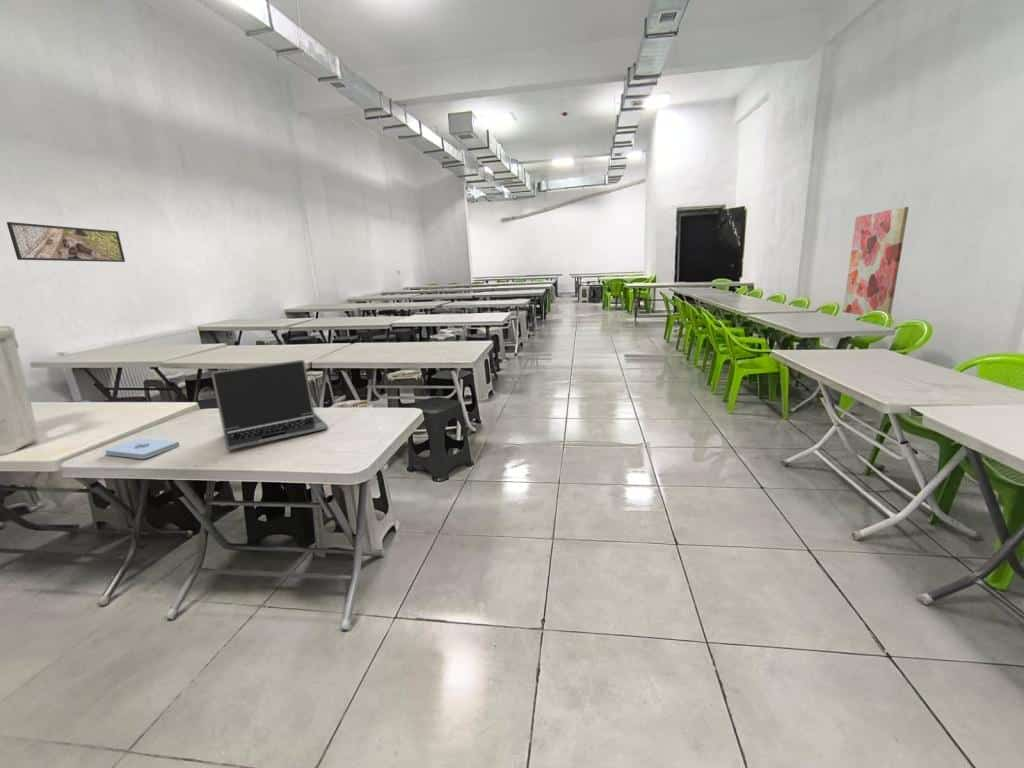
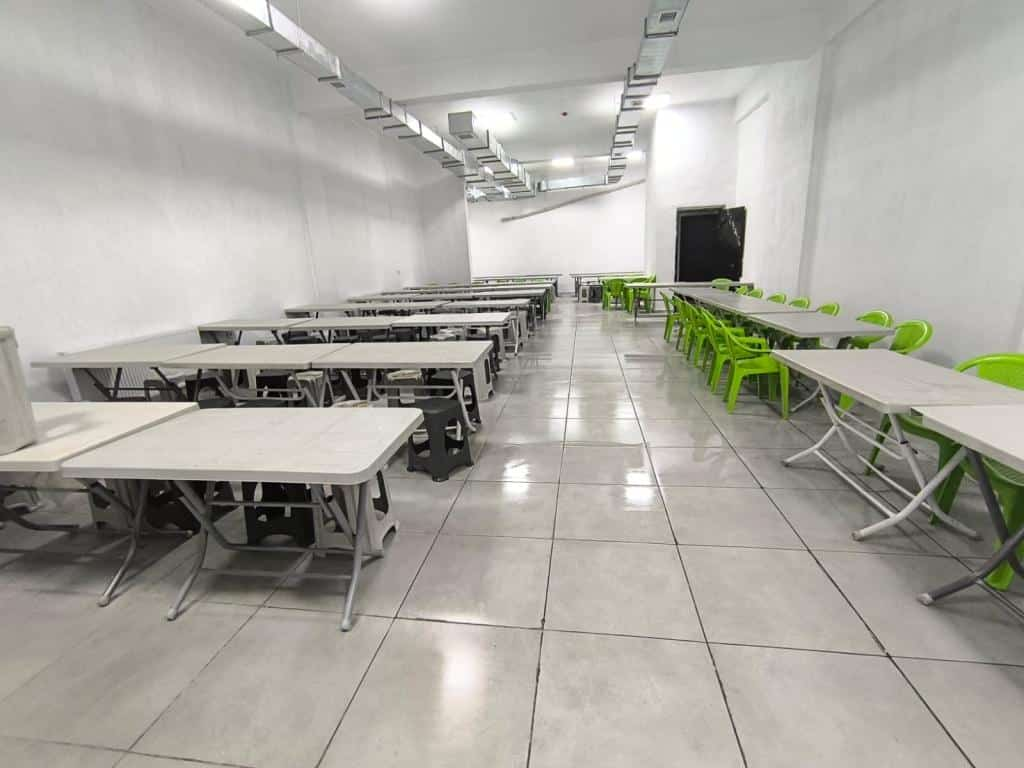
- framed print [6,221,126,263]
- laptop [210,359,329,451]
- notepad [104,437,181,460]
- wall art [842,206,910,317]
